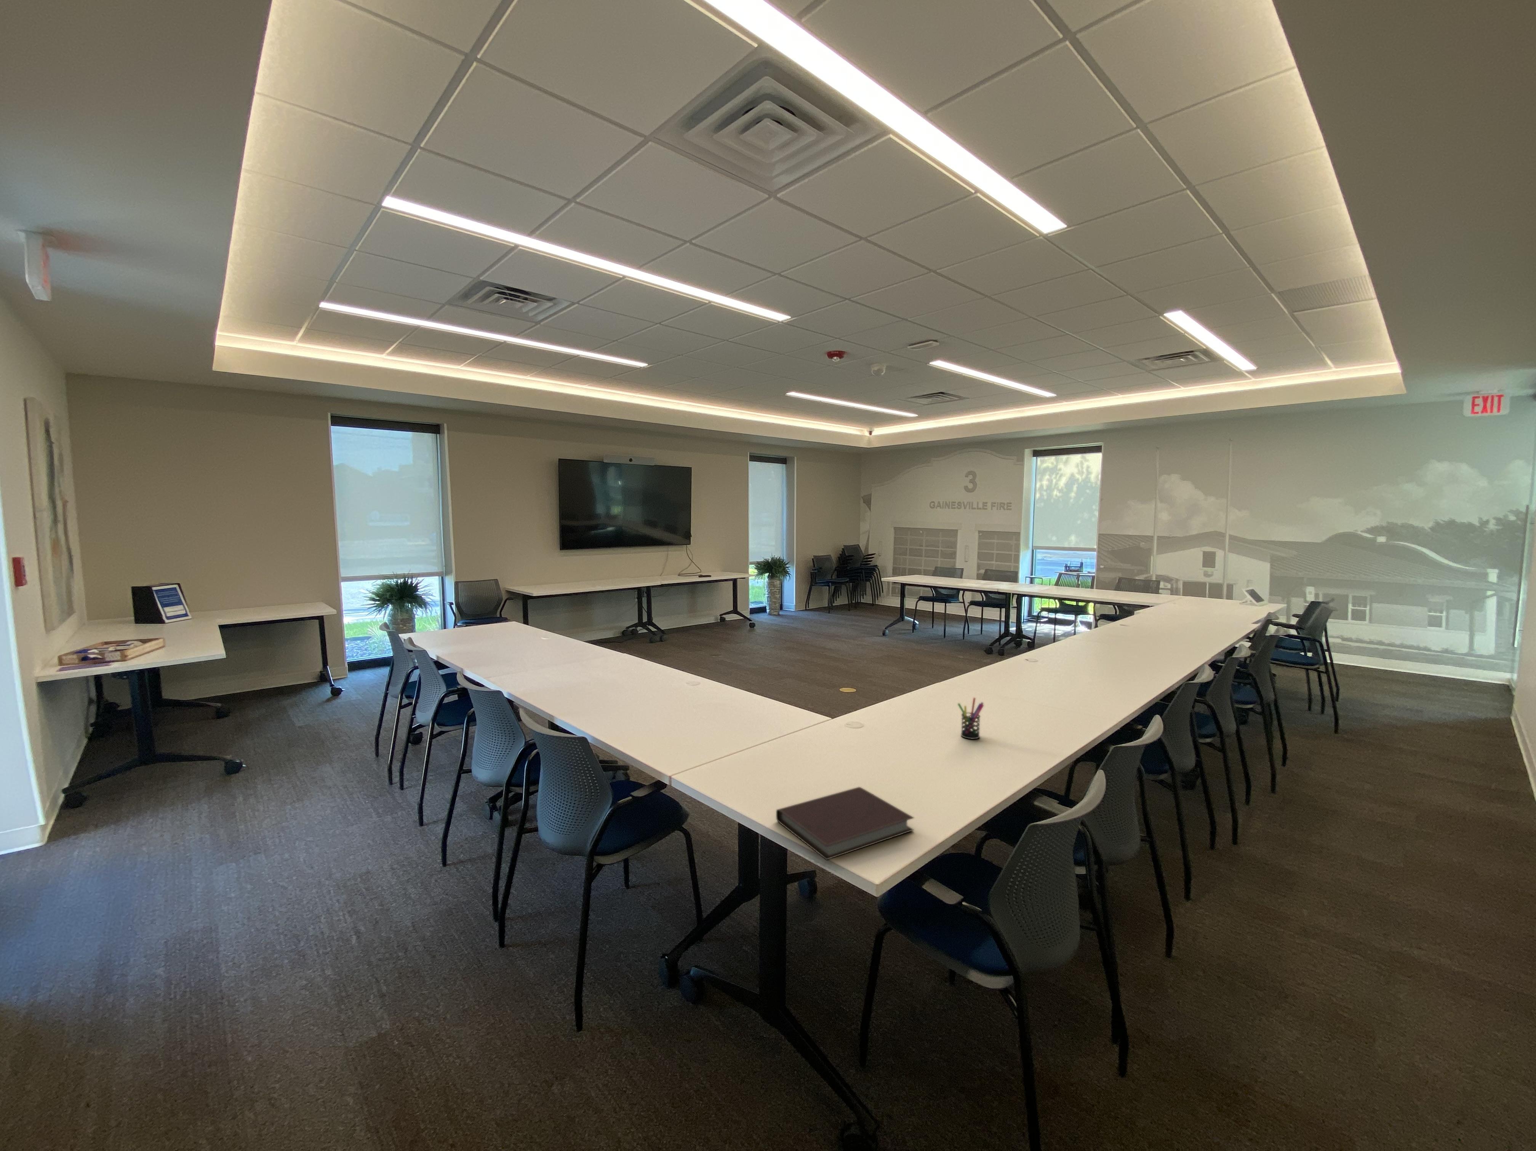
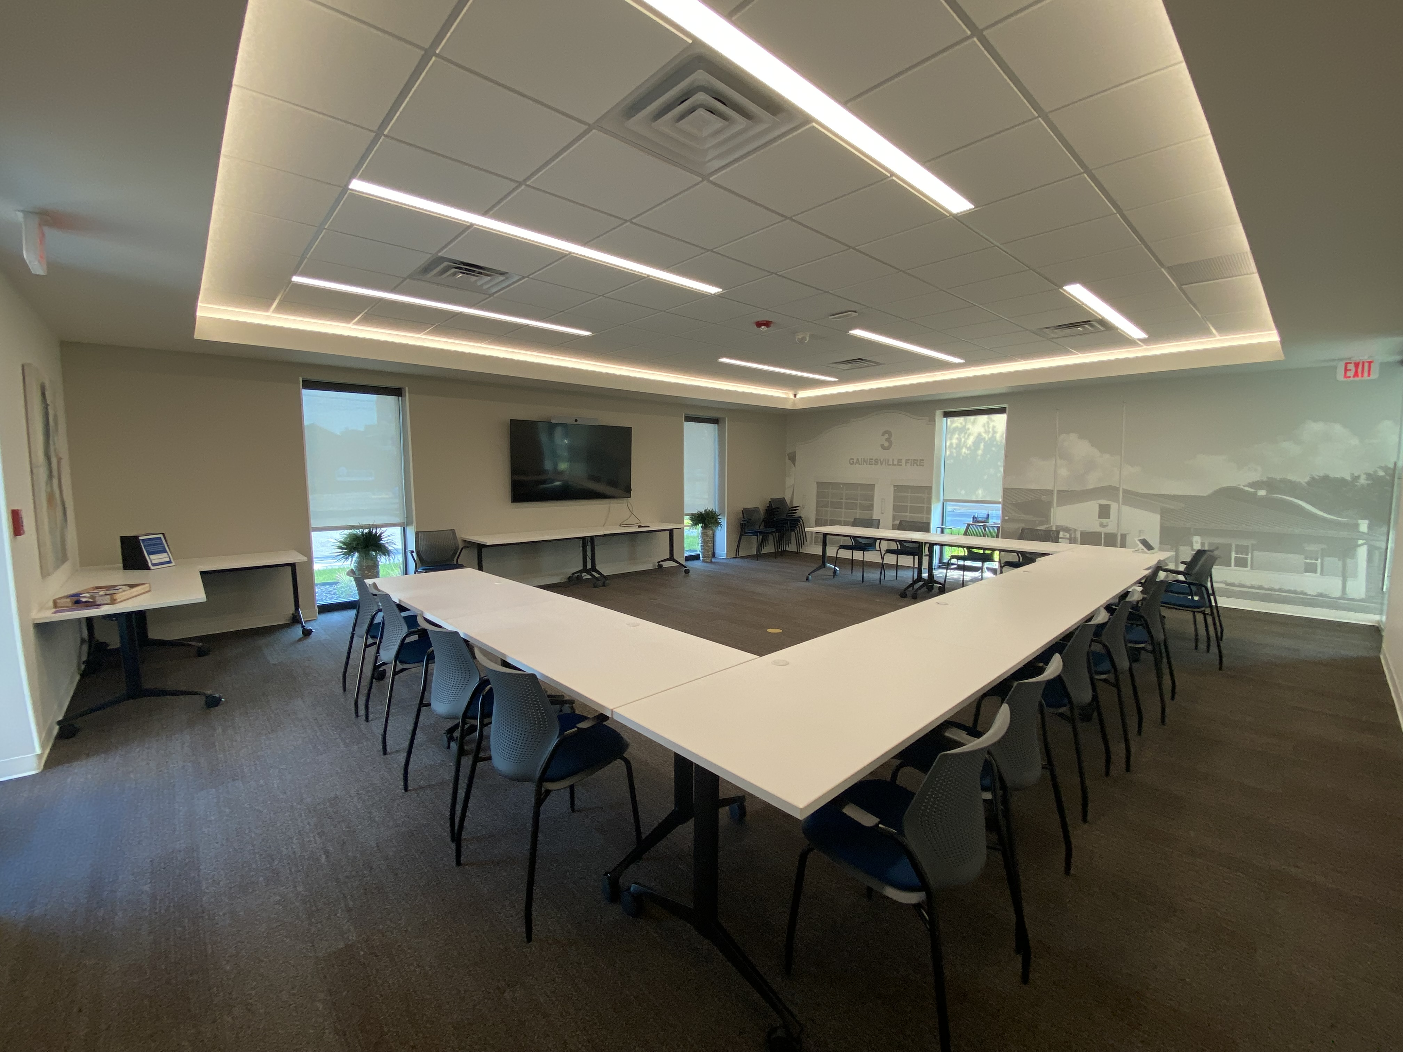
- pen holder [957,698,984,740]
- notebook [775,786,914,861]
